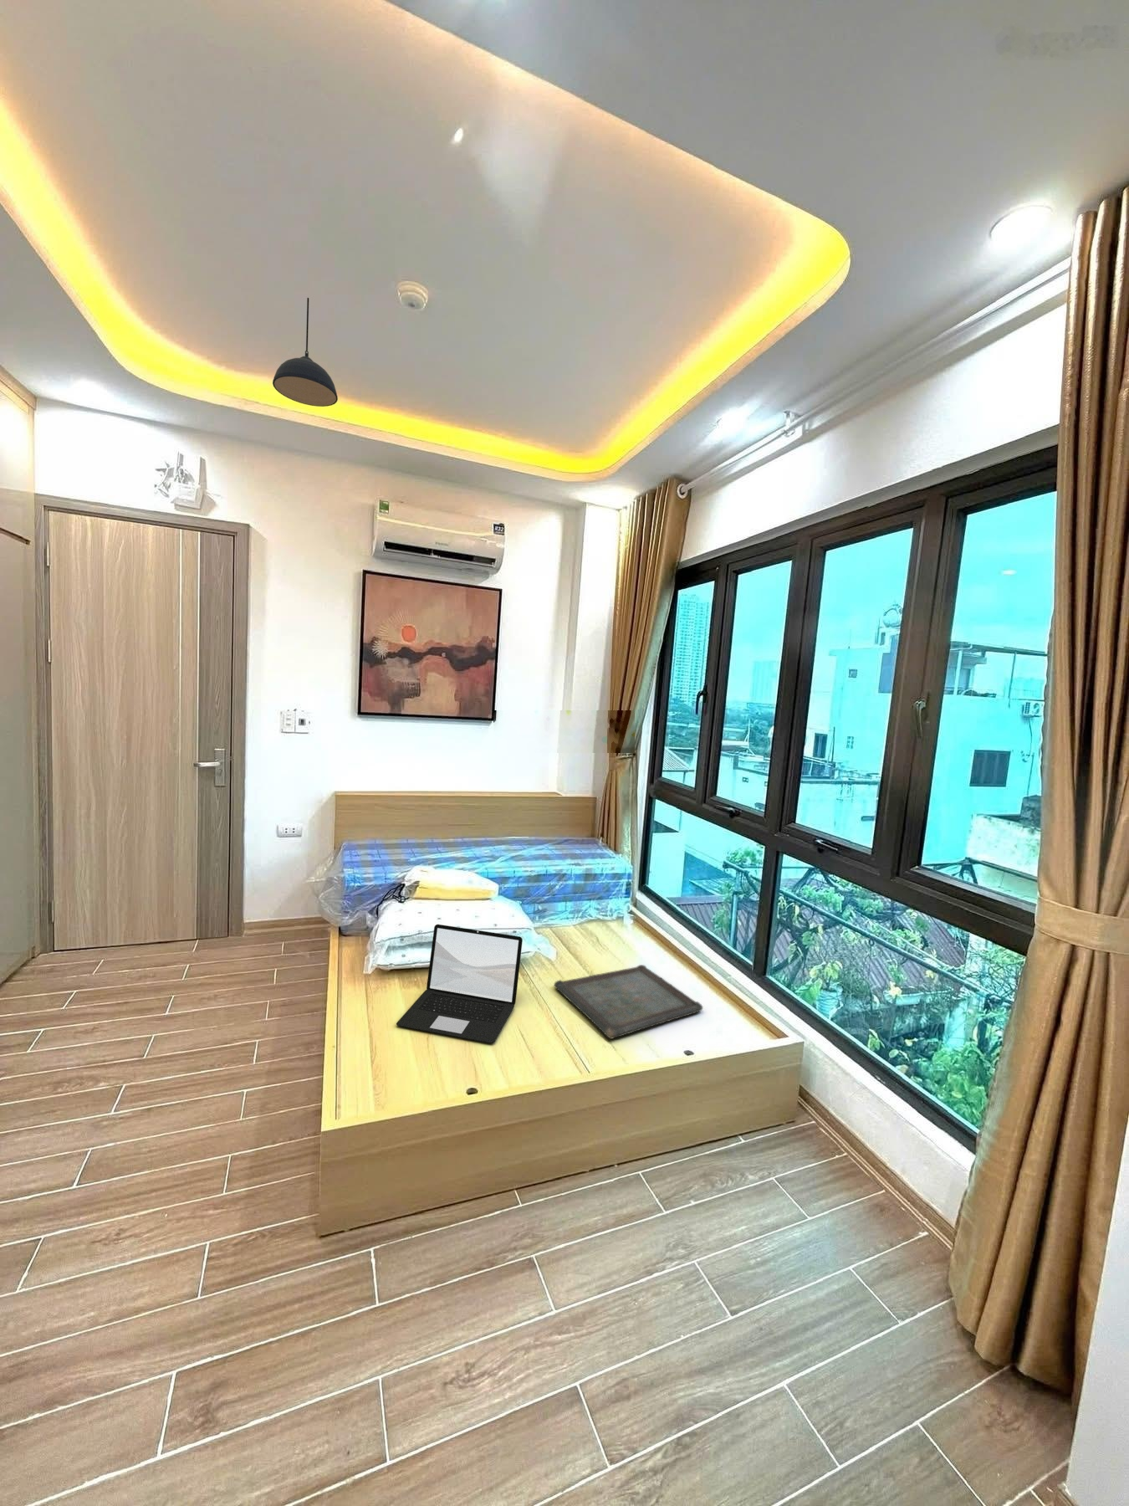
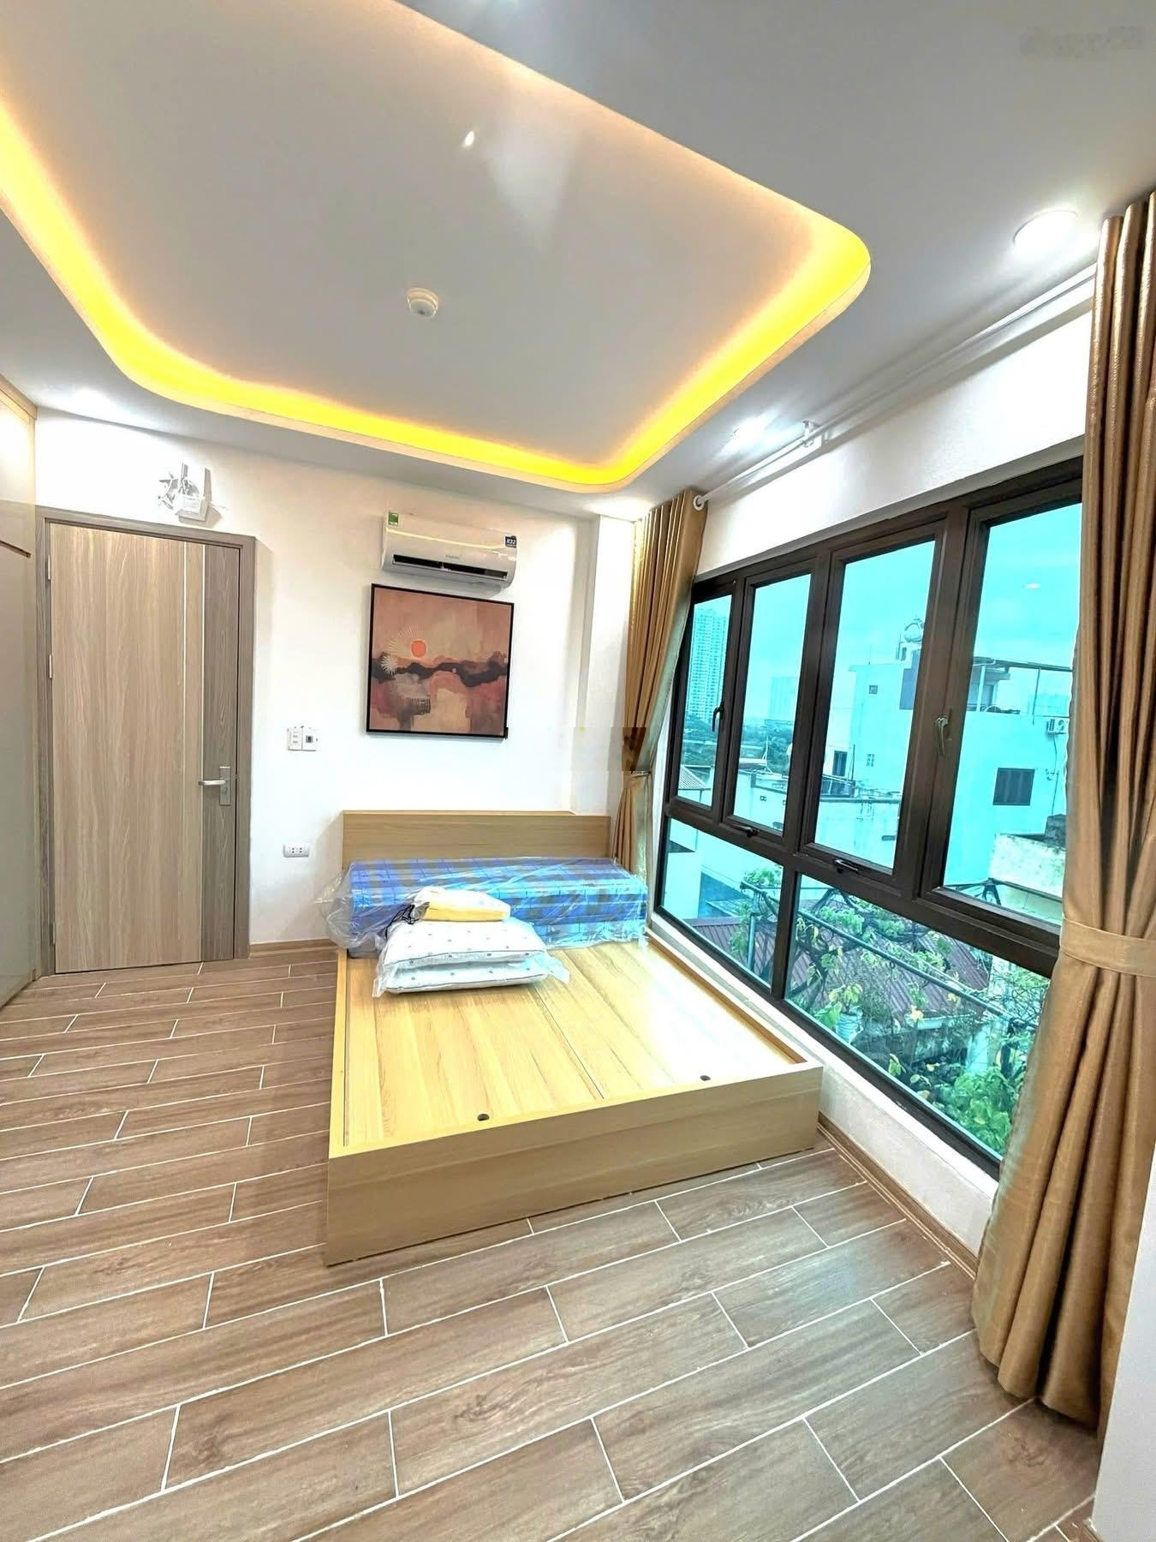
- laptop [396,924,523,1045]
- serving tray [553,964,704,1040]
- pendant light [272,296,339,408]
